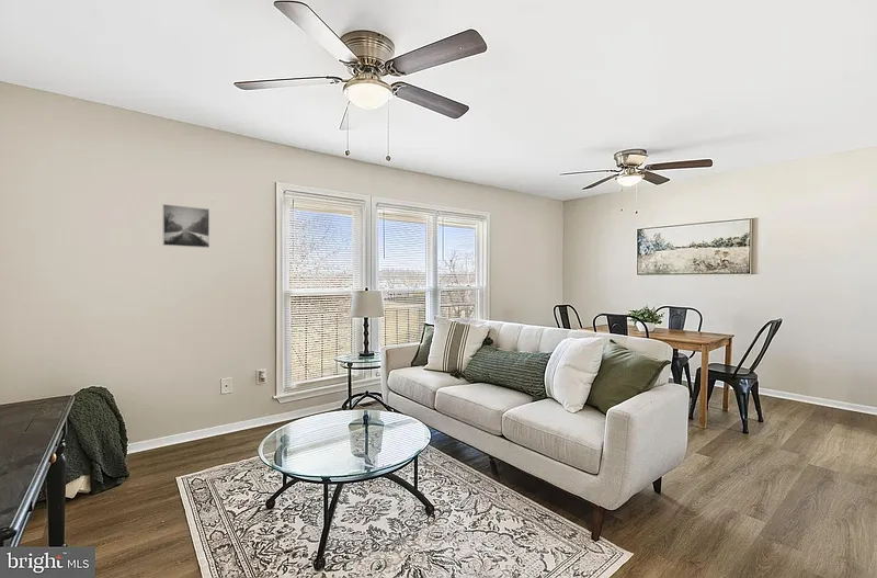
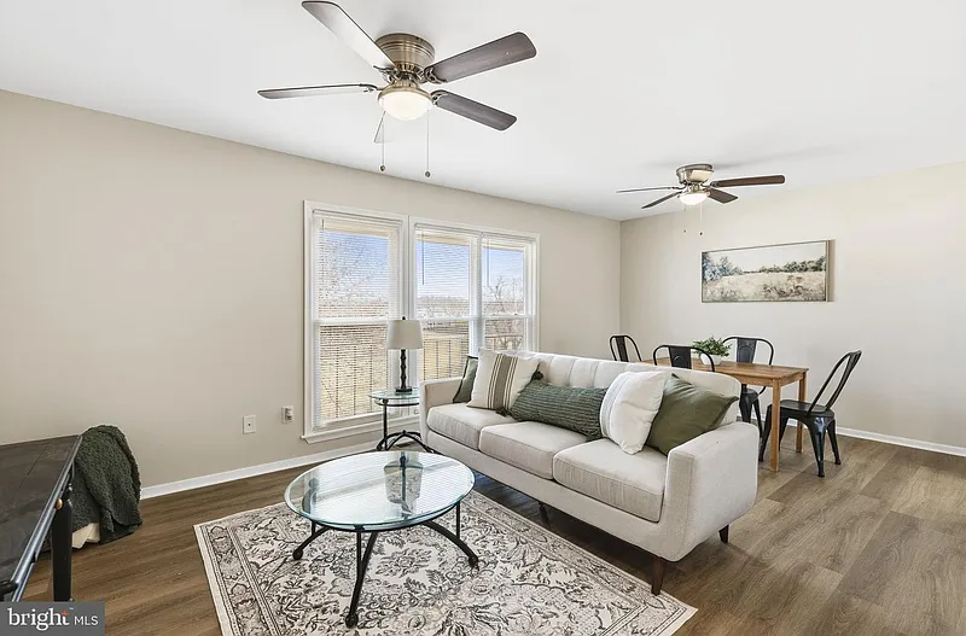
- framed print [161,203,210,249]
